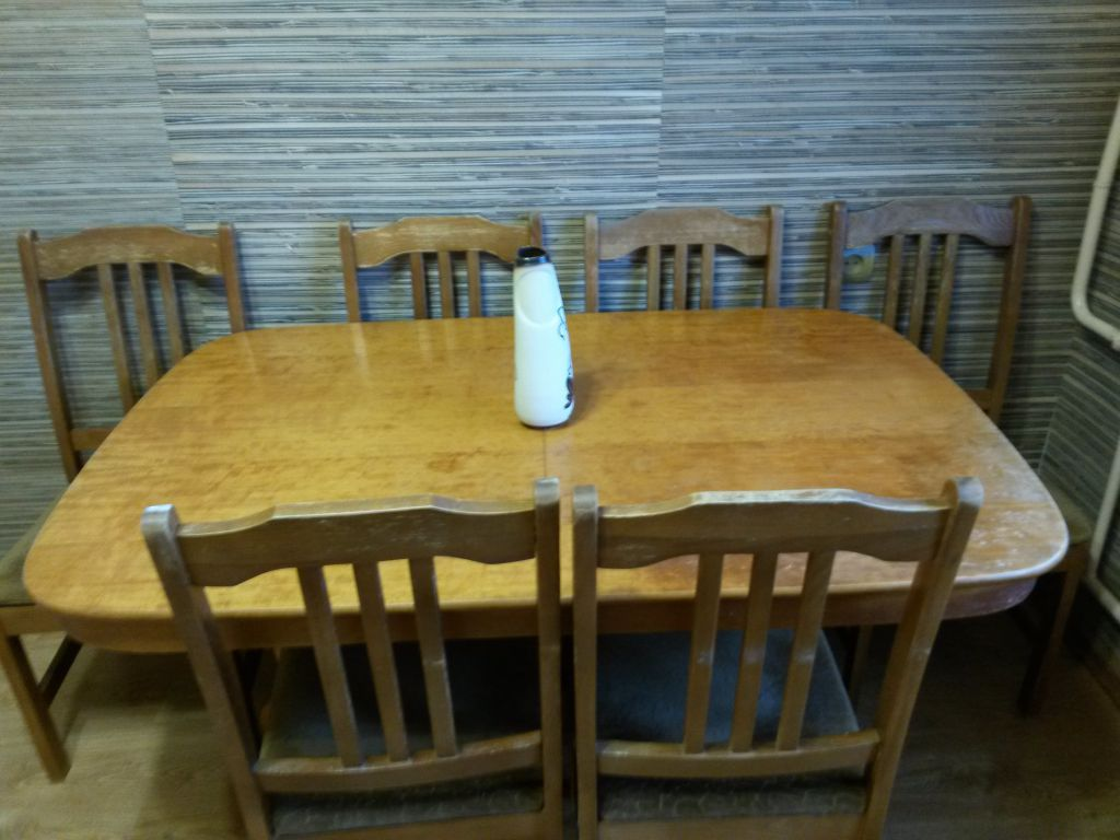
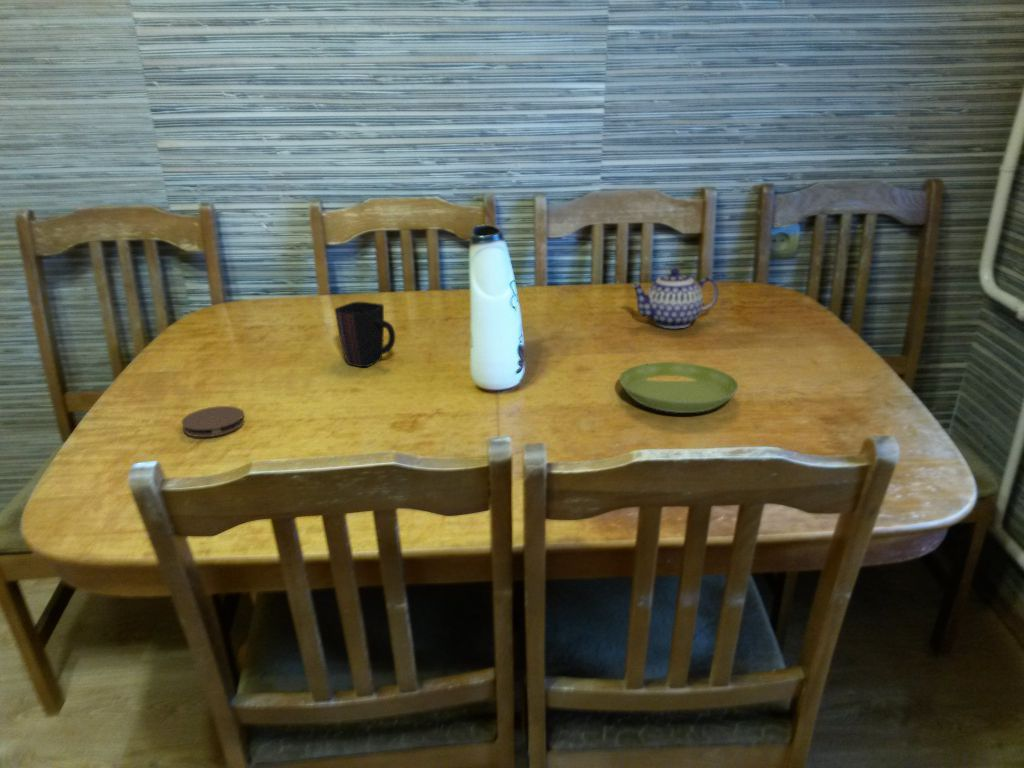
+ teapot [631,267,720,329]
+ saucer [618,361,740,414]
+ mug [334,301,396,368]
+ coaster [181,405,246,438]
